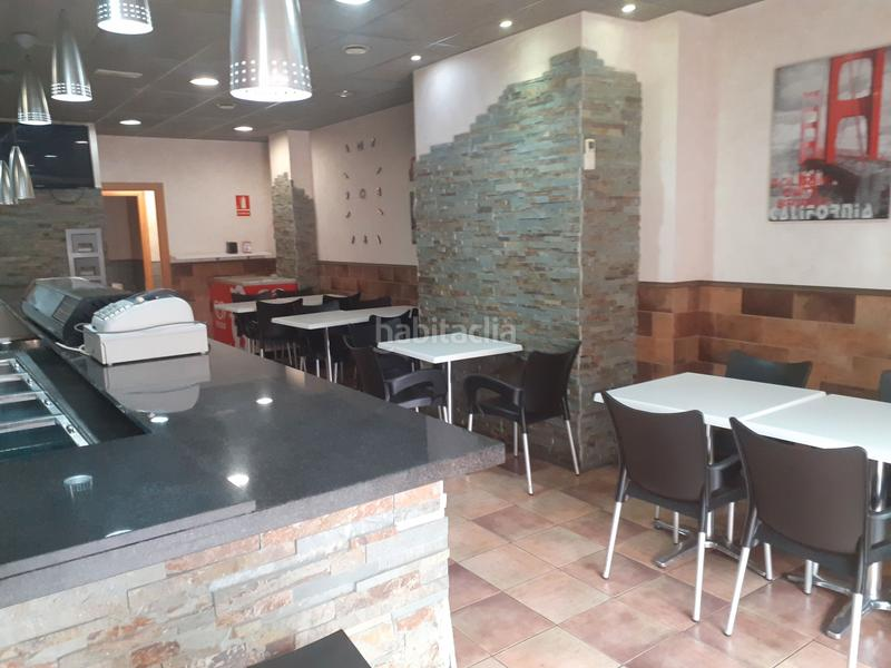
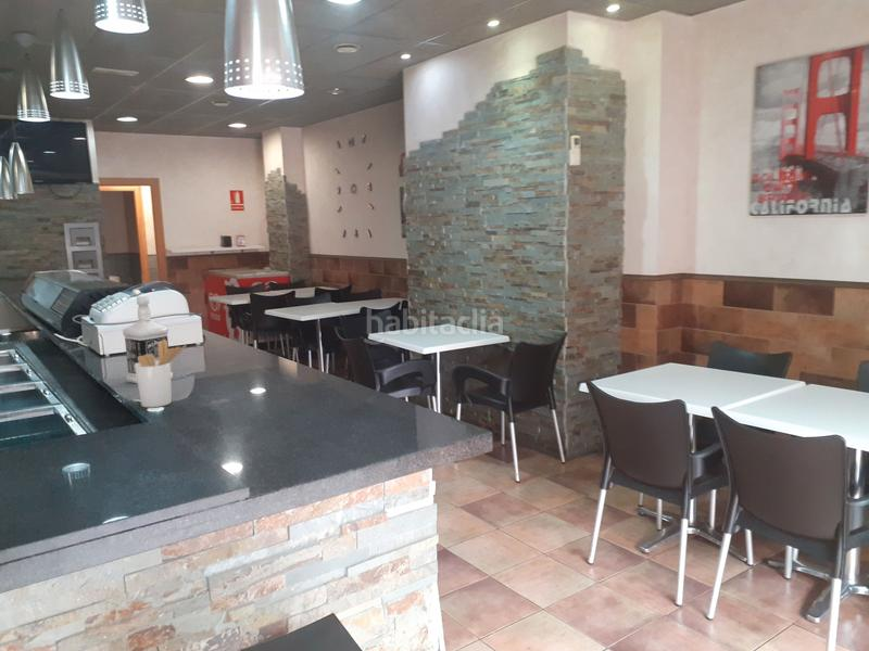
+ utensil holder [135,340,188,408]
+ bottle [122,295,174,384]
